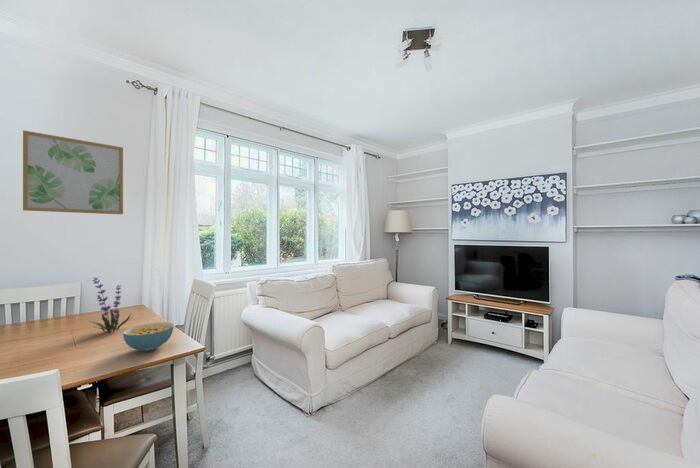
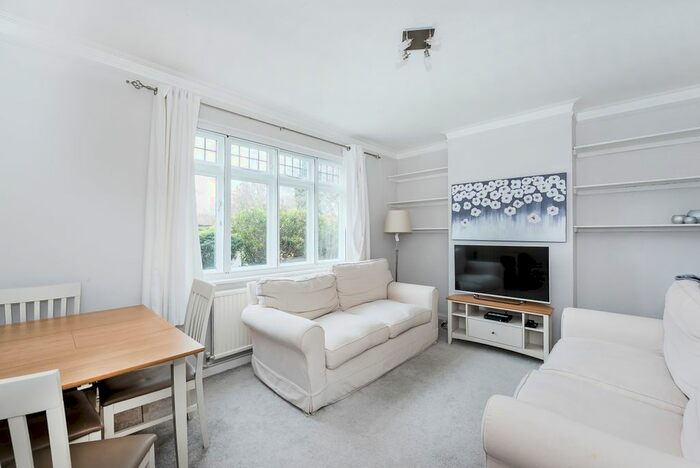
- cereal bowl [122,321,174,352]
- plant [89,276,135,334]
- wall art [22,129,124,215]
